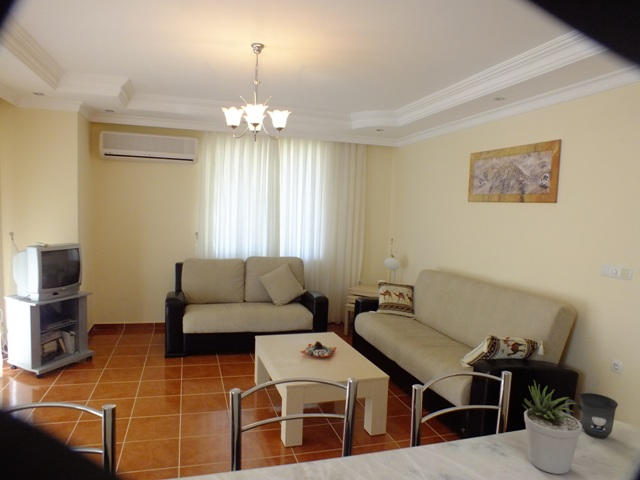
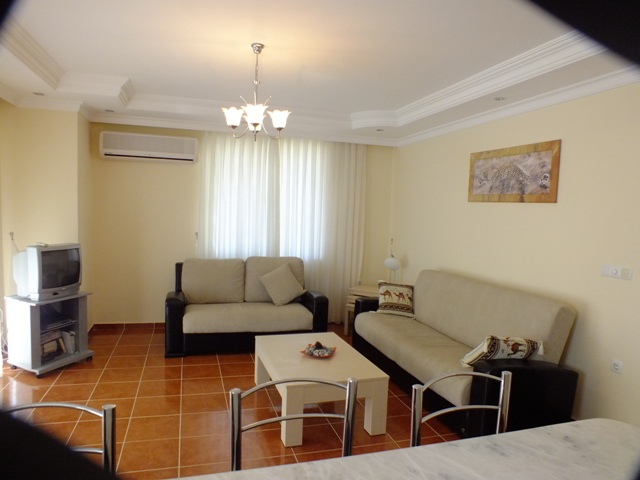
- potted plant [521,380,583,475]
- mug [564,392,619,439]
